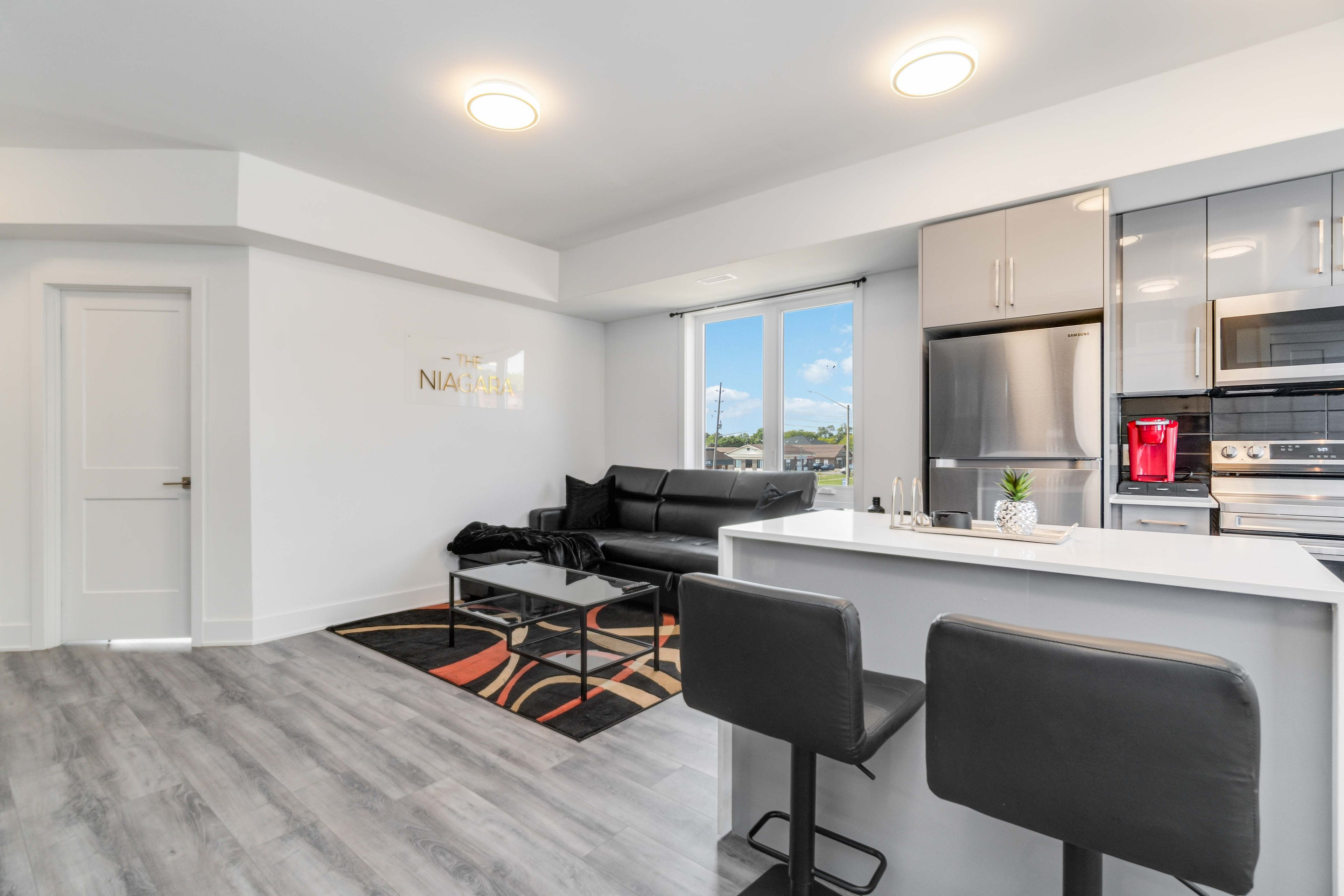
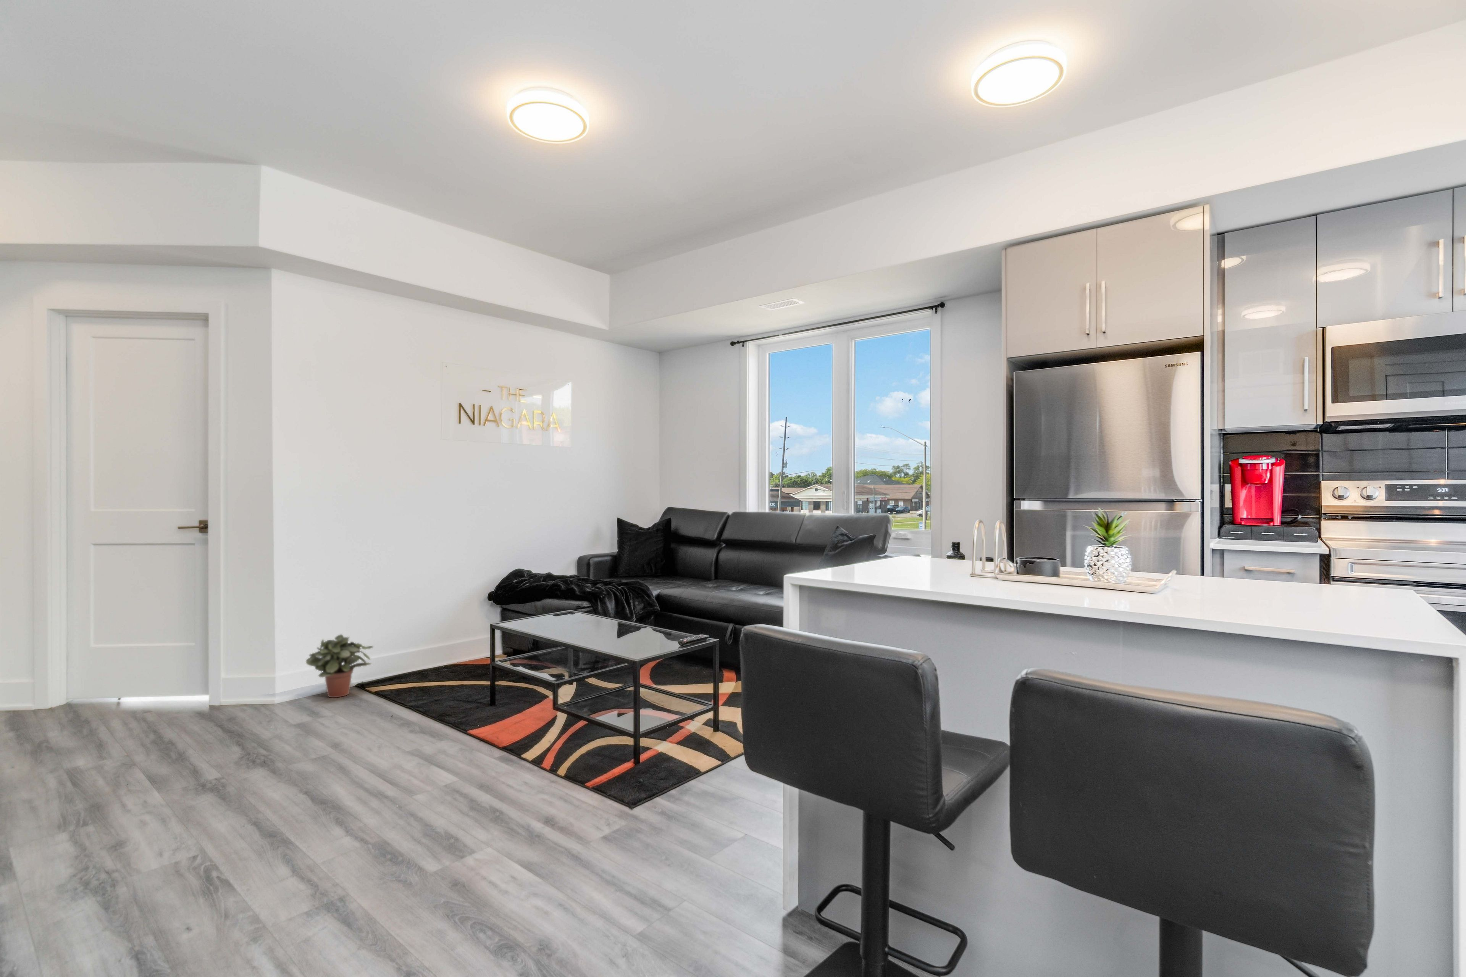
+ potted plant [305,634,374,698]
